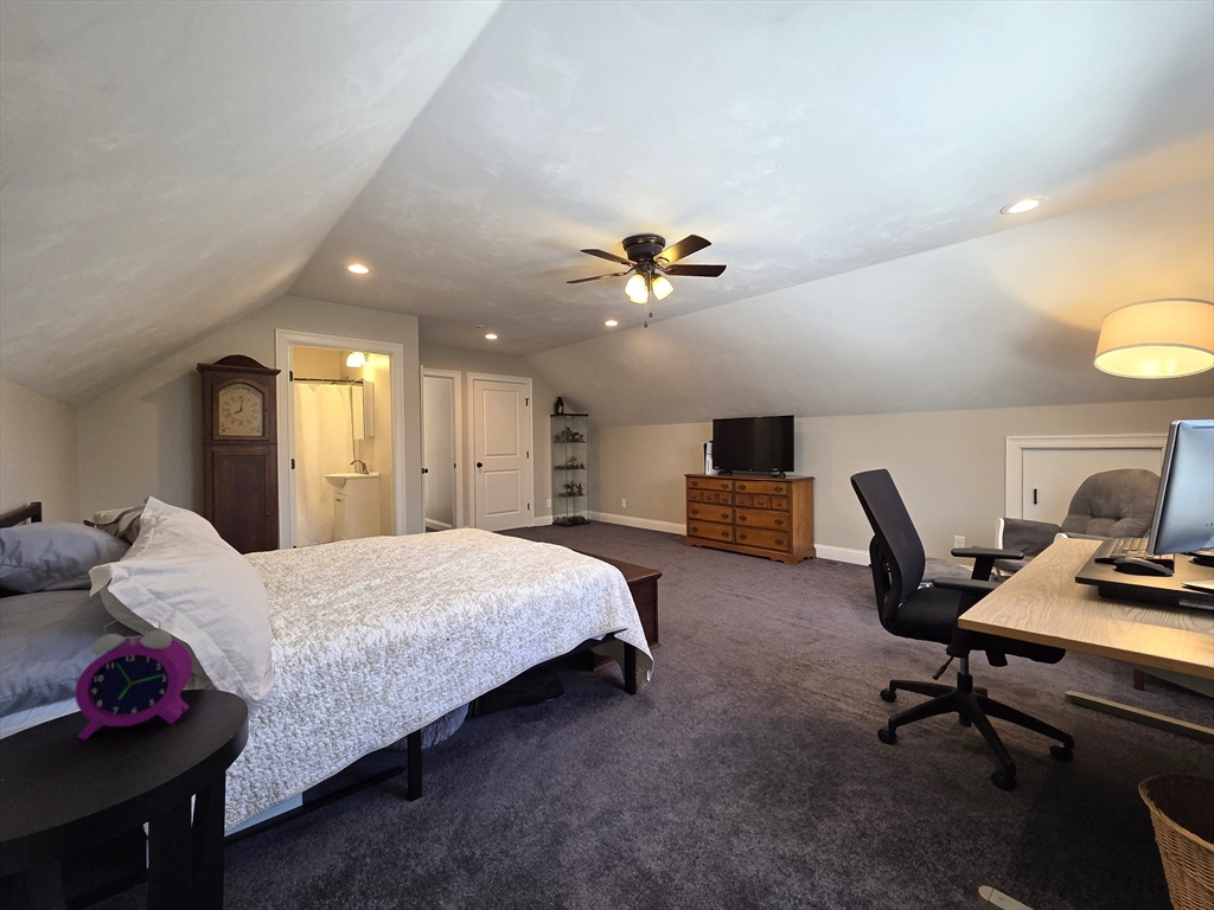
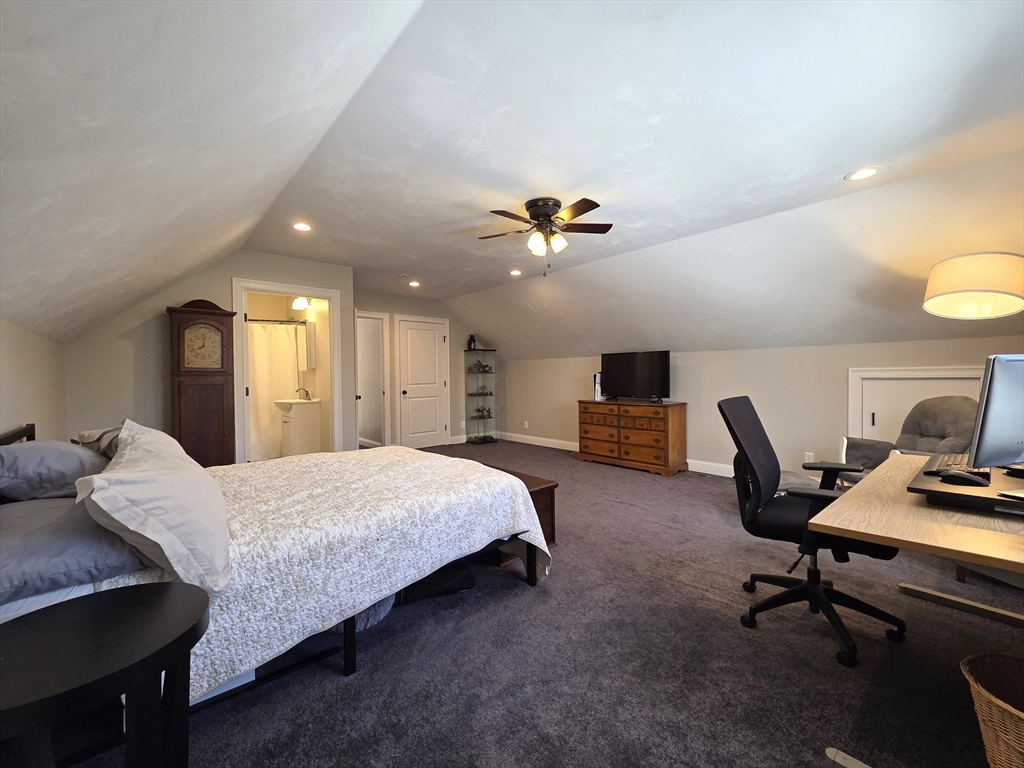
- alarm clock [74,616,194,741]
